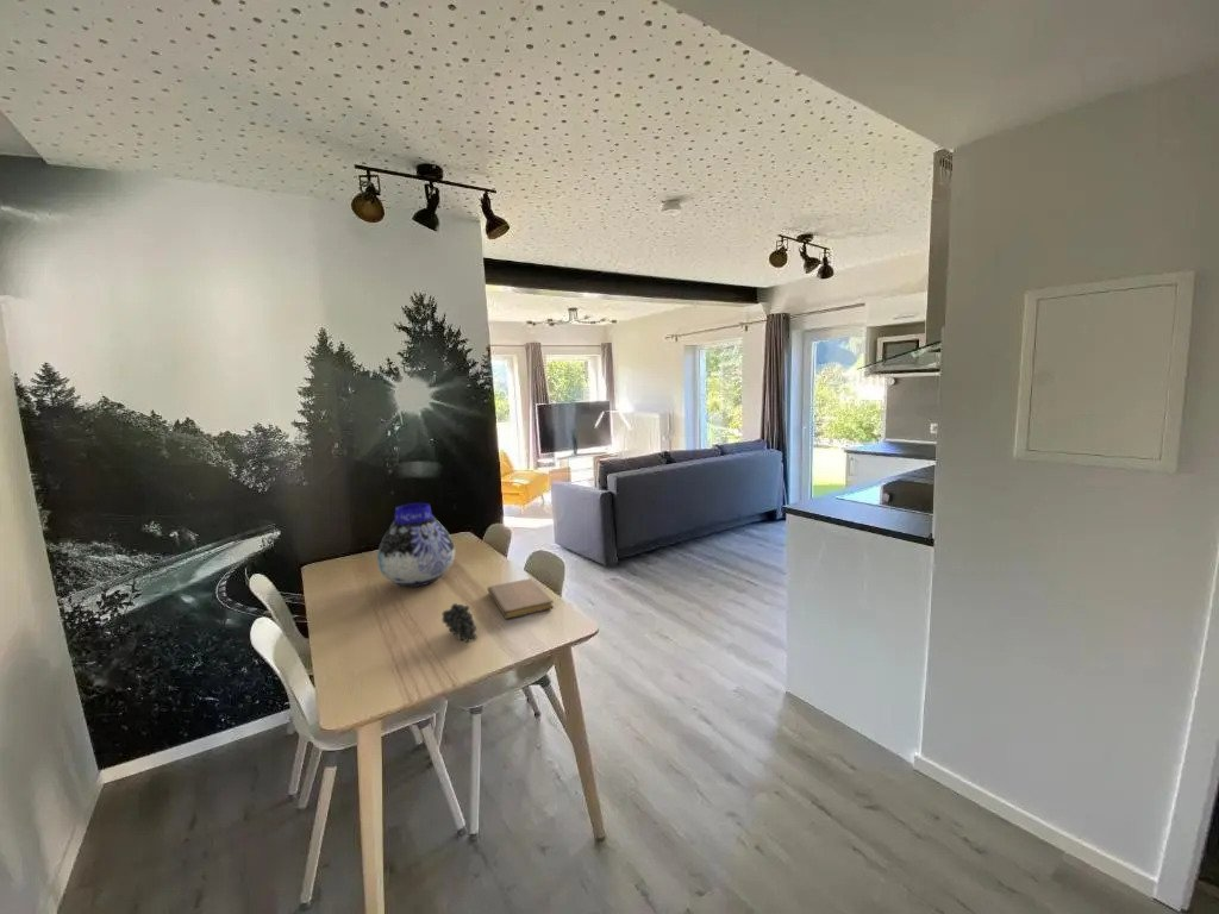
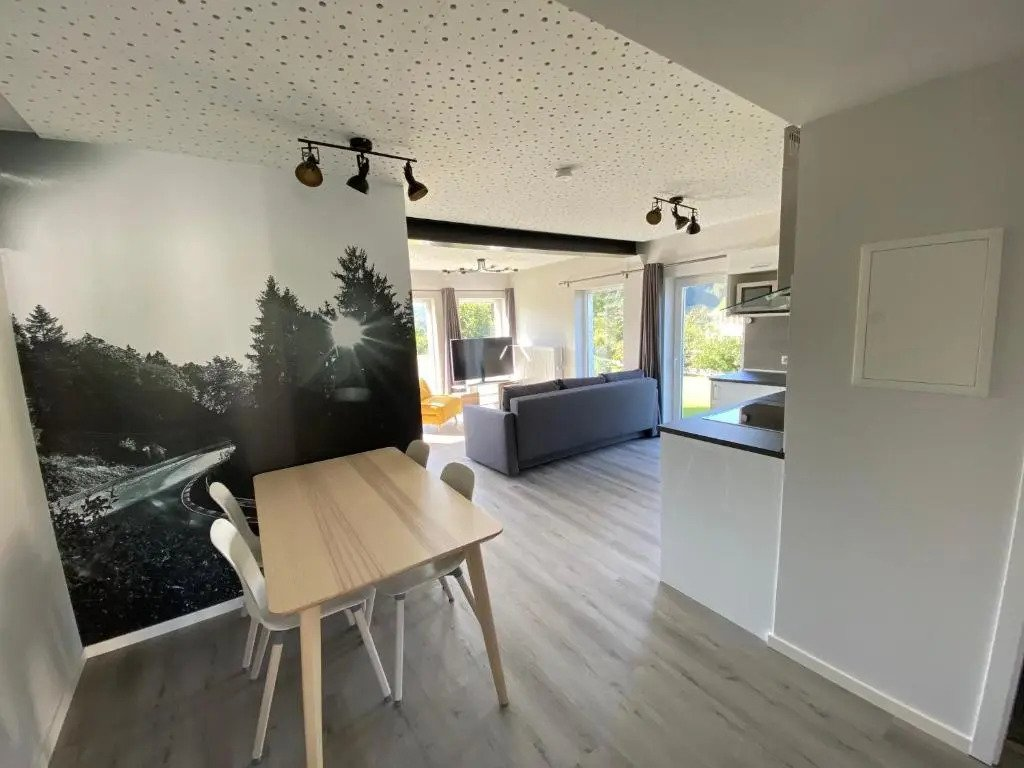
- notebook [487,577,555,620]
- fruit [440,602,477,643]
- vase [376,502,456,588]
